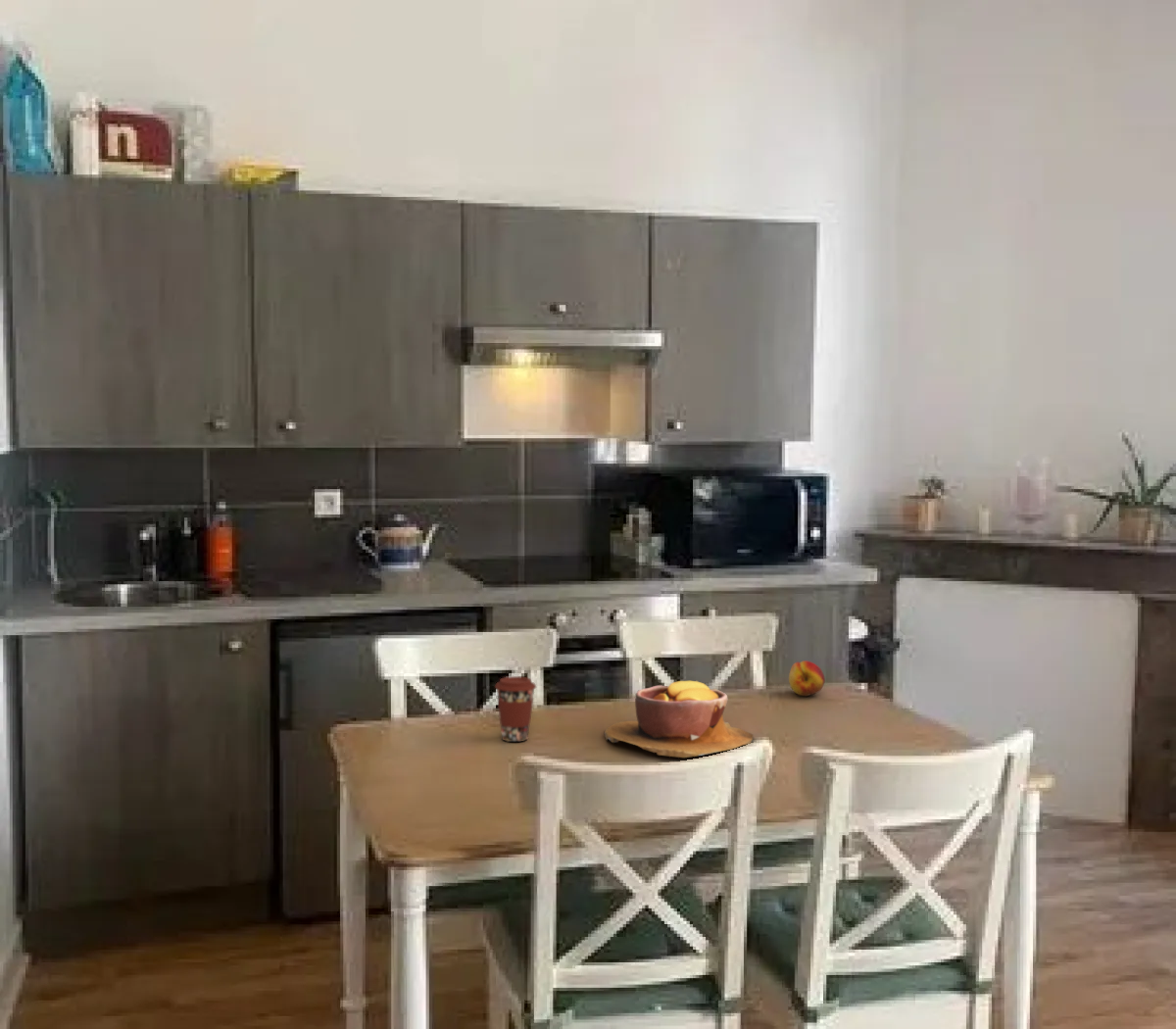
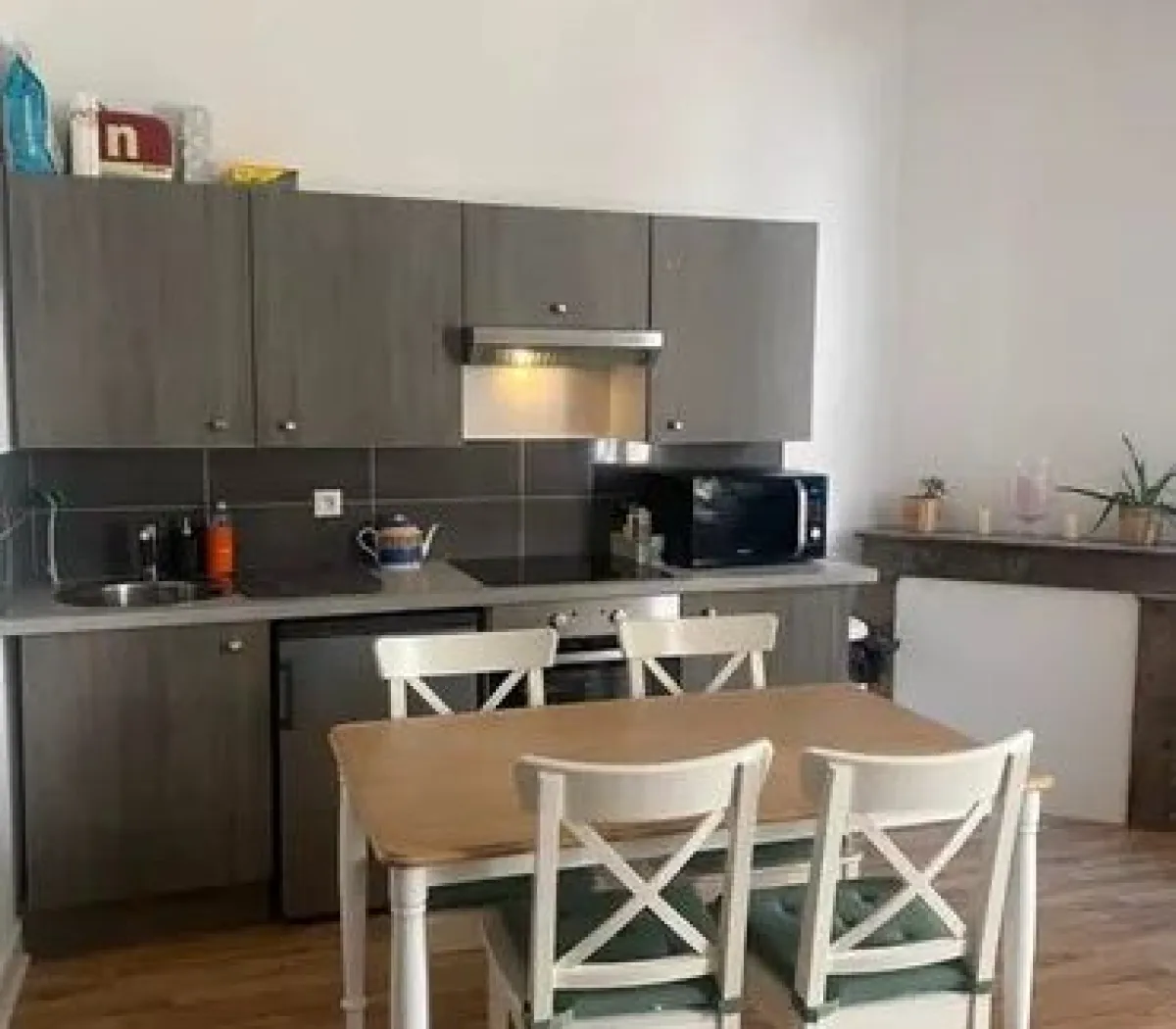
- bowl [603,680,755,759]
- coffee cup [494,675,537,743]
- fruit [788,660,826,697]
